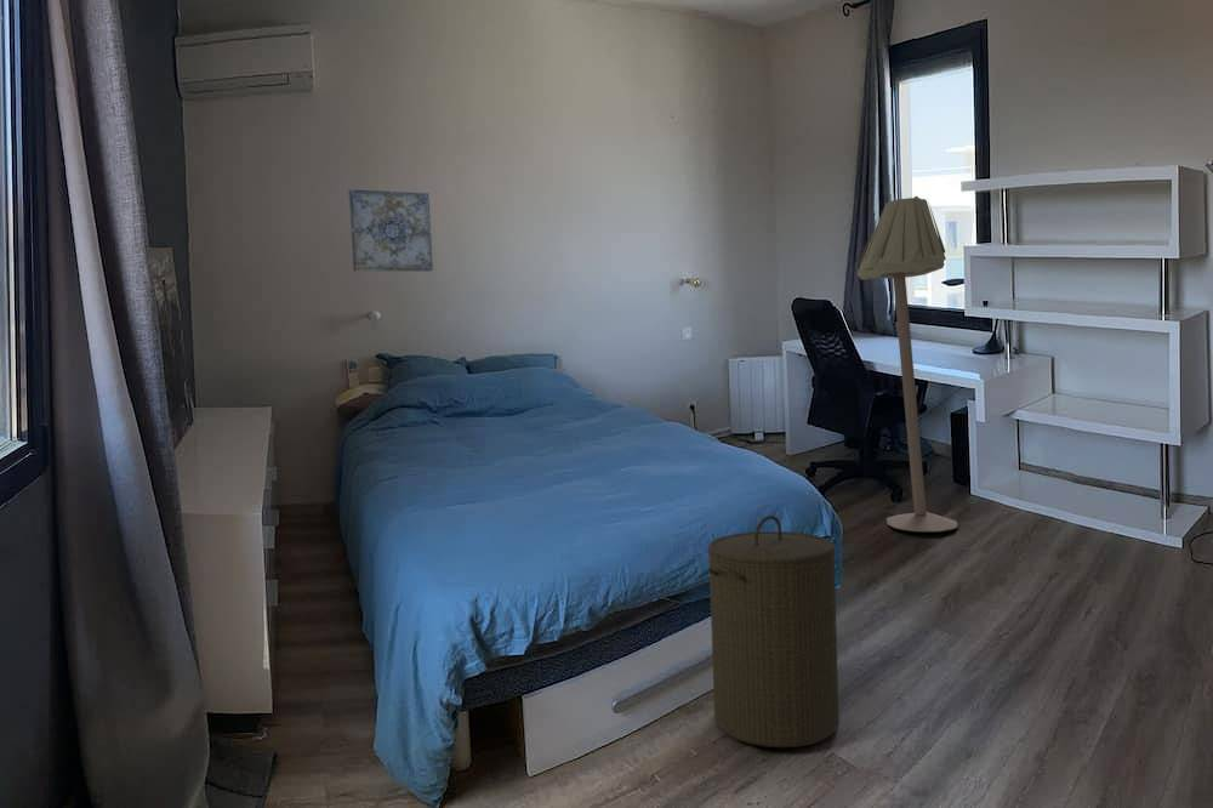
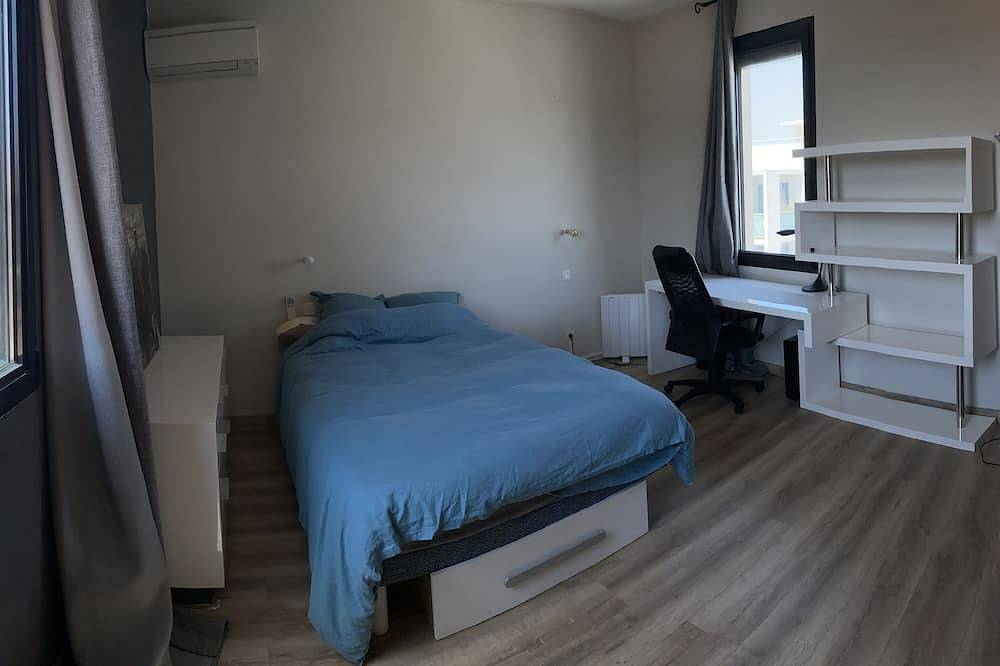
- wall art [348,188,434,273]
- laundry hamper [706,514,841,749]
- floor lamp [856,195,958,533]
